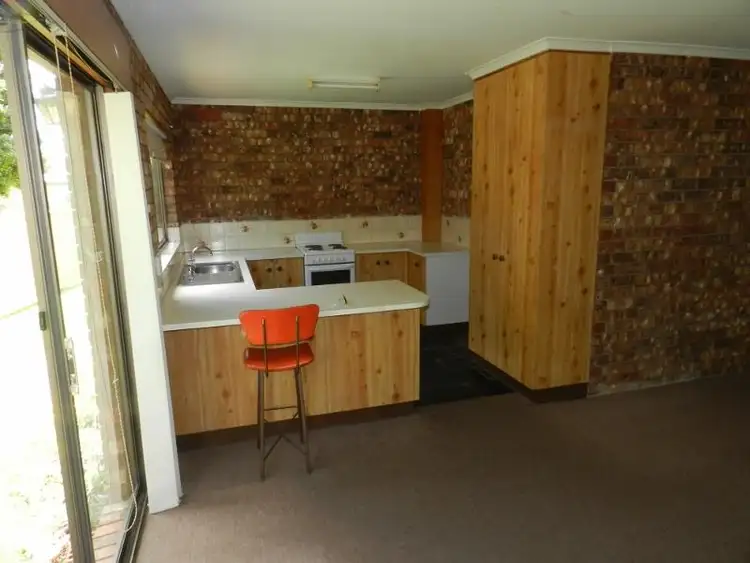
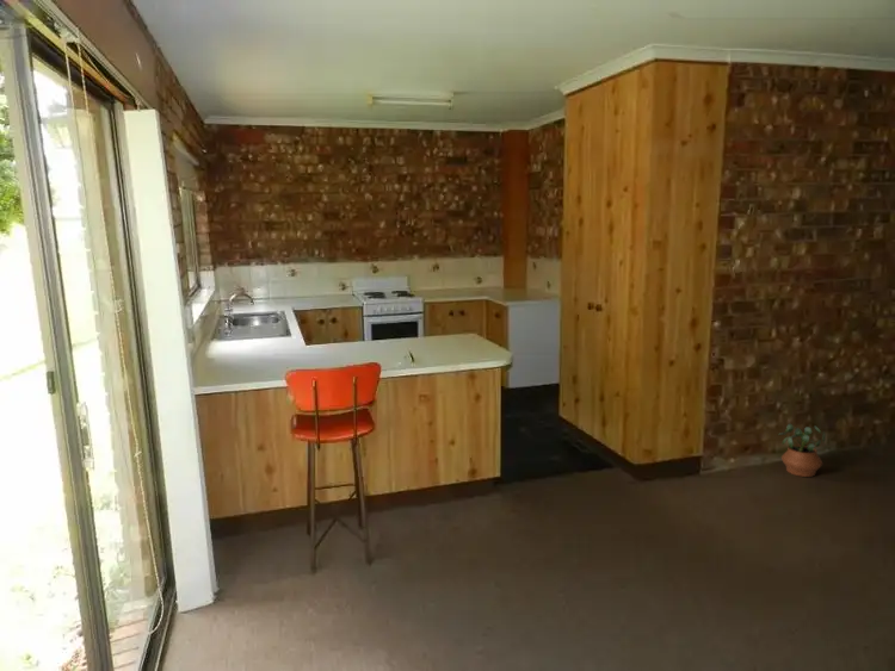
+ potted plant [777,423,827,478]
